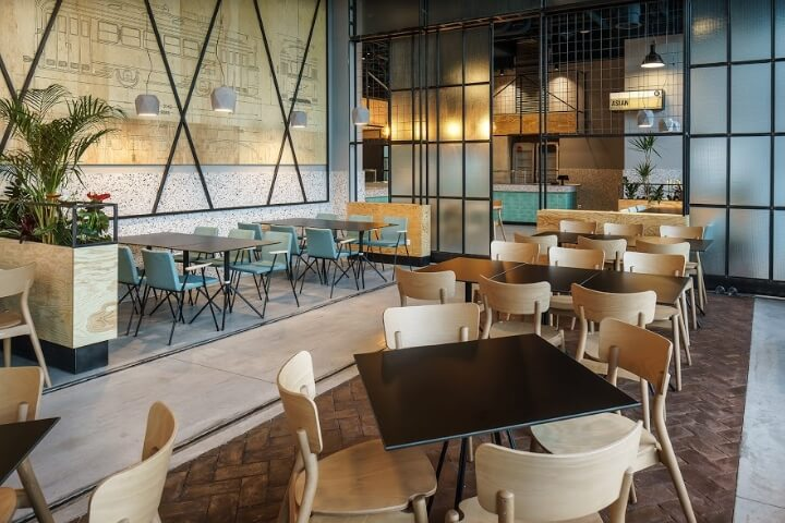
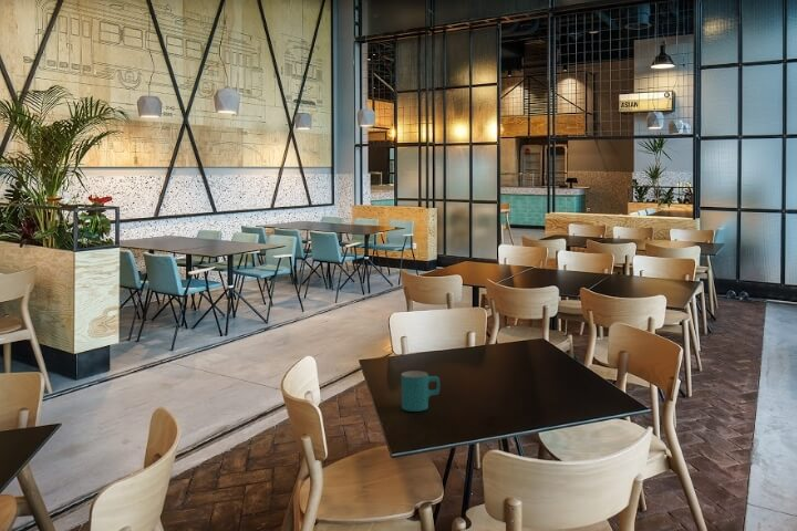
+ cup [401,369,441,413]
